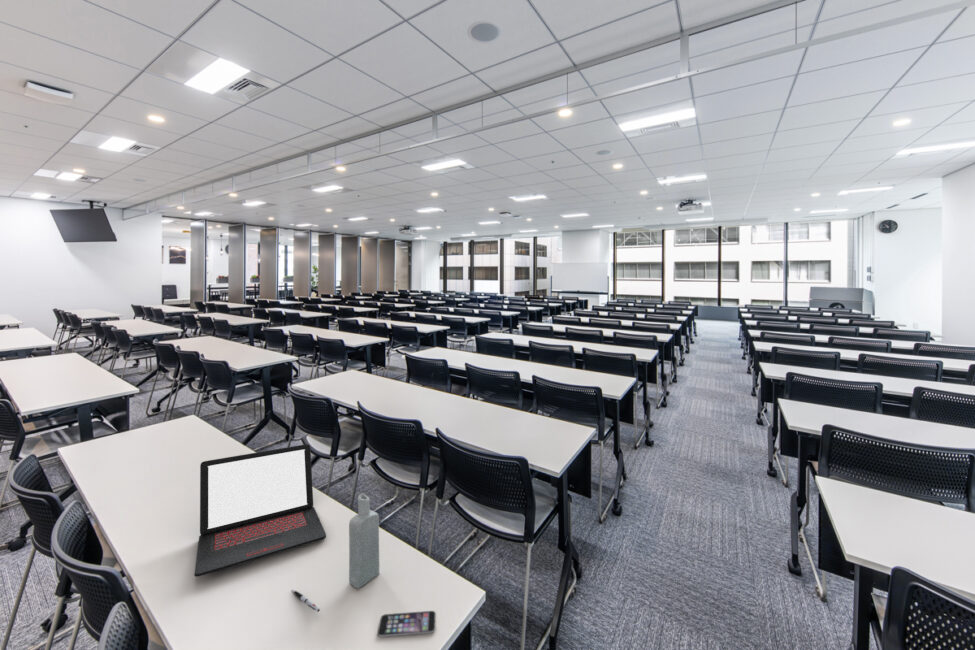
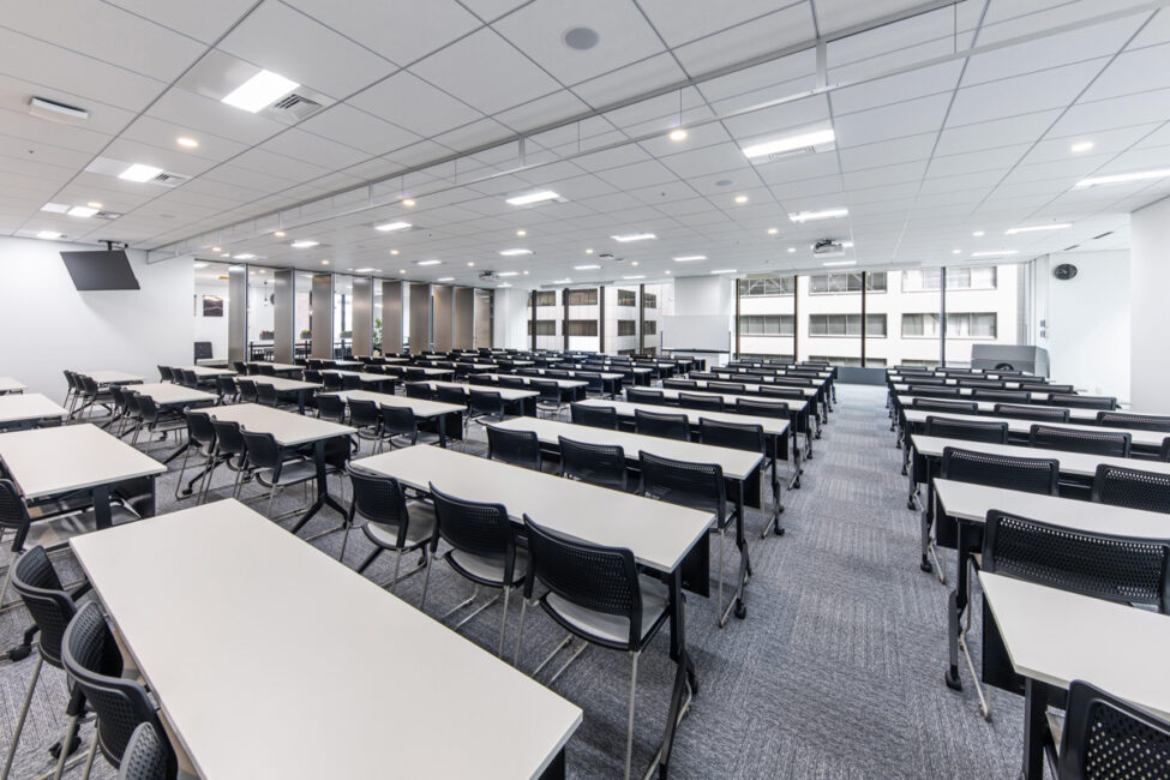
- pen [291,589,321,613]
- smartphone [377,610,437,637]
- bottle [348,492,380,589]
- laptop [194,443,327,578]
